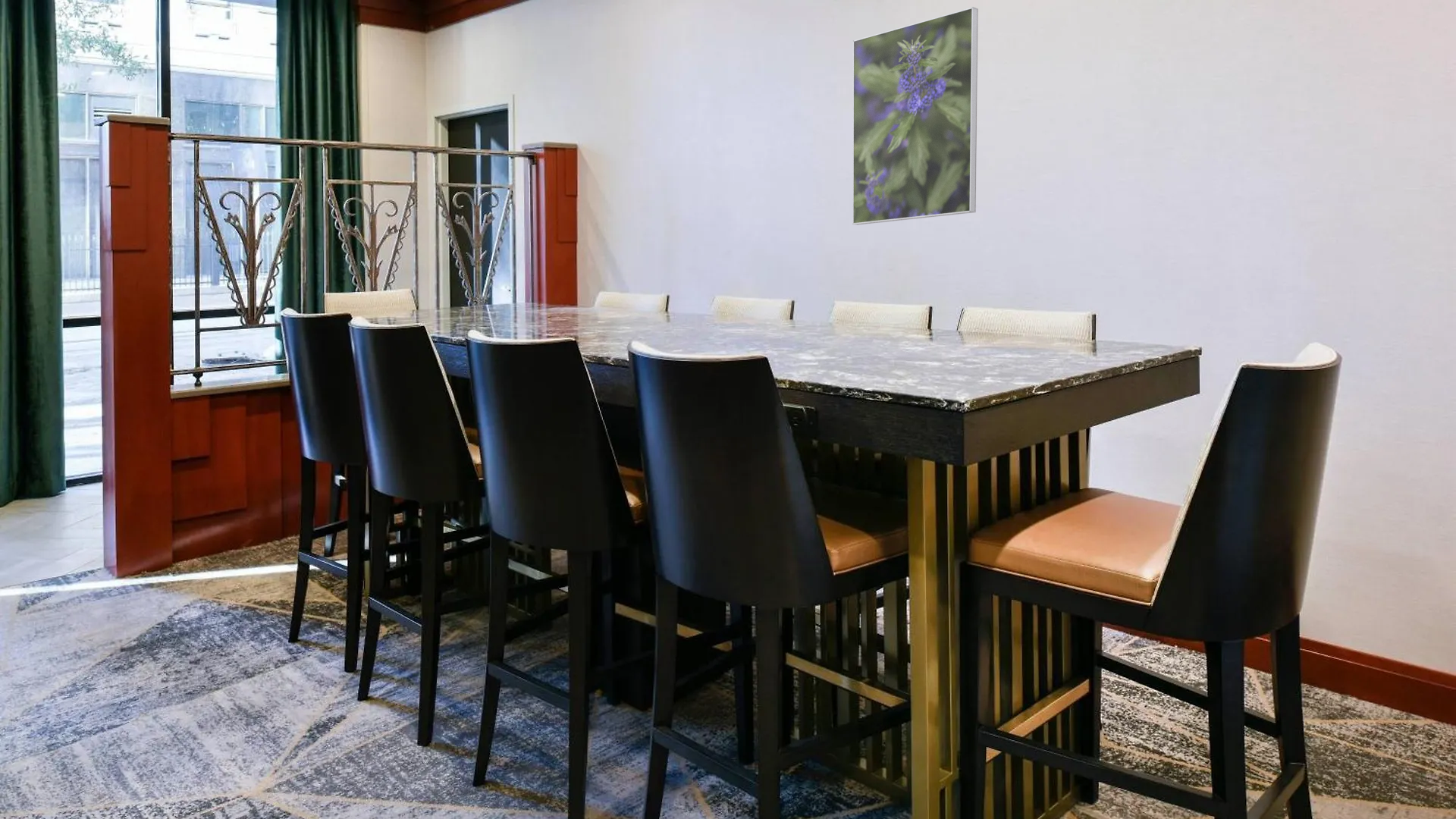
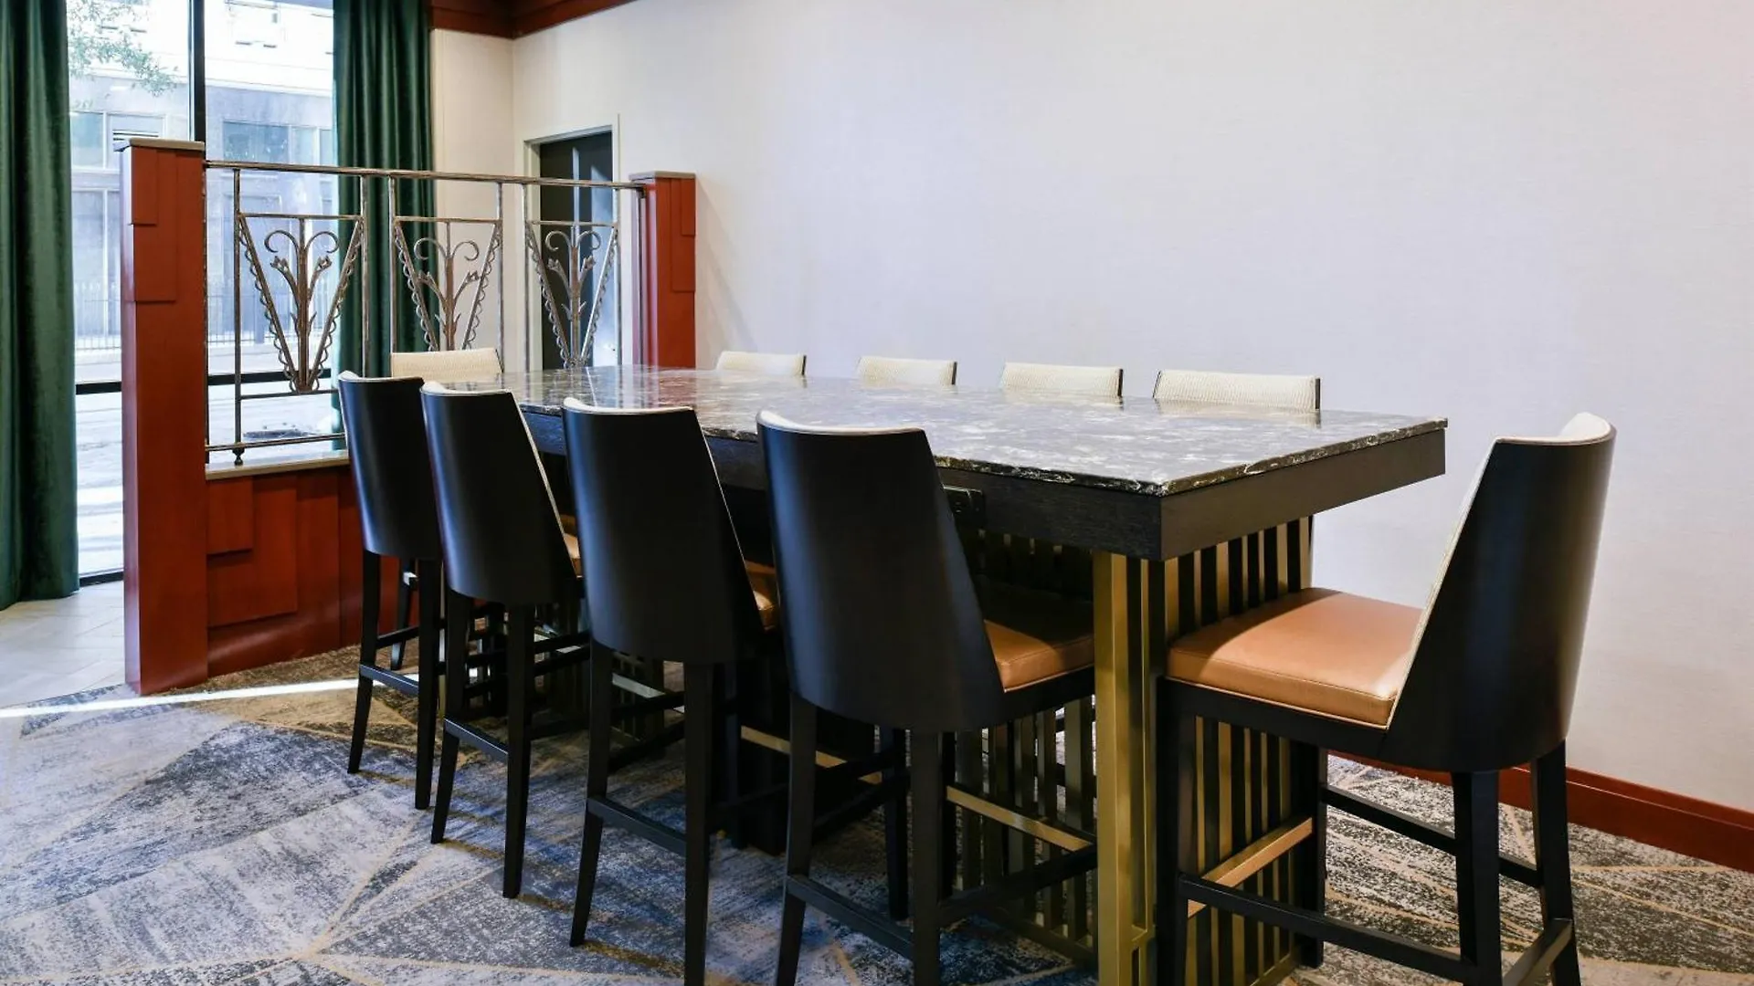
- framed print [852,6,979,225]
